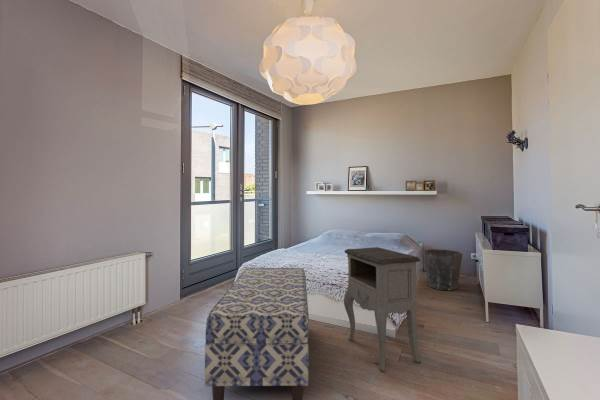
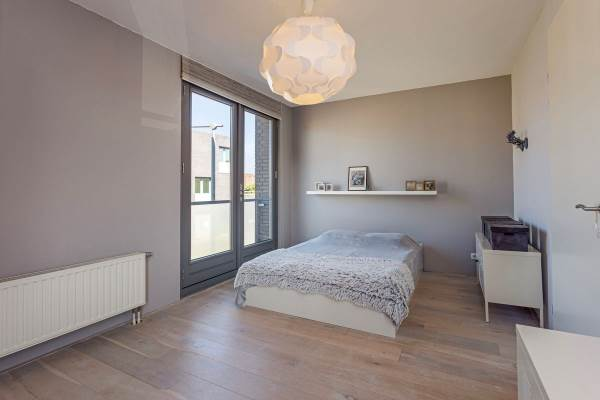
- nightstand [343,246,421,372]
- bench [204,267,310,400]
- waste bin [422,248,463,291]
